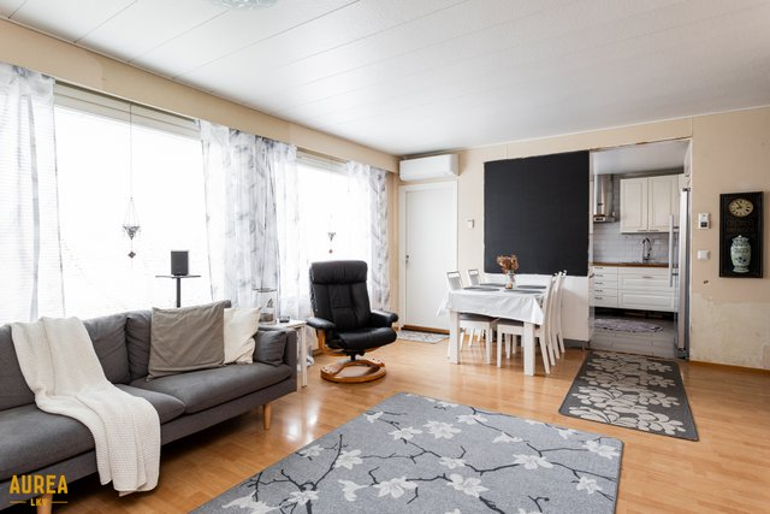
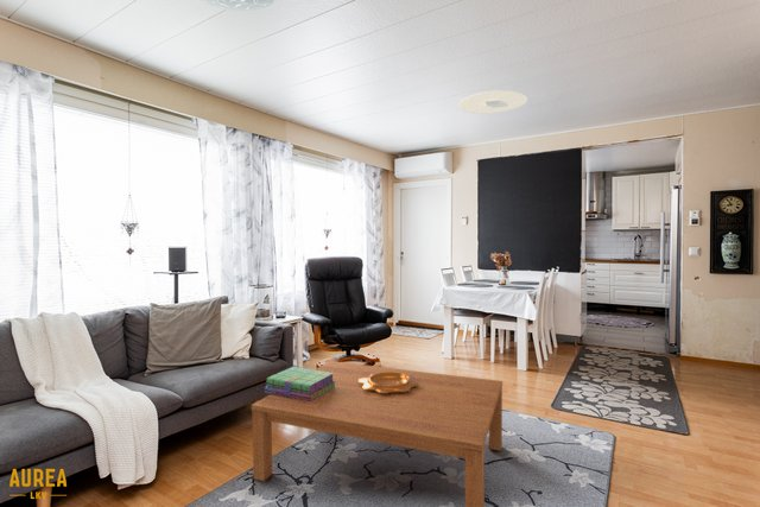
+ decorative bowl [359,372,419,393]
+ coffee table [251,360,504,507]
+ stack of books [264,366,336,401]
+ ceiling light [457,89,528,115]
